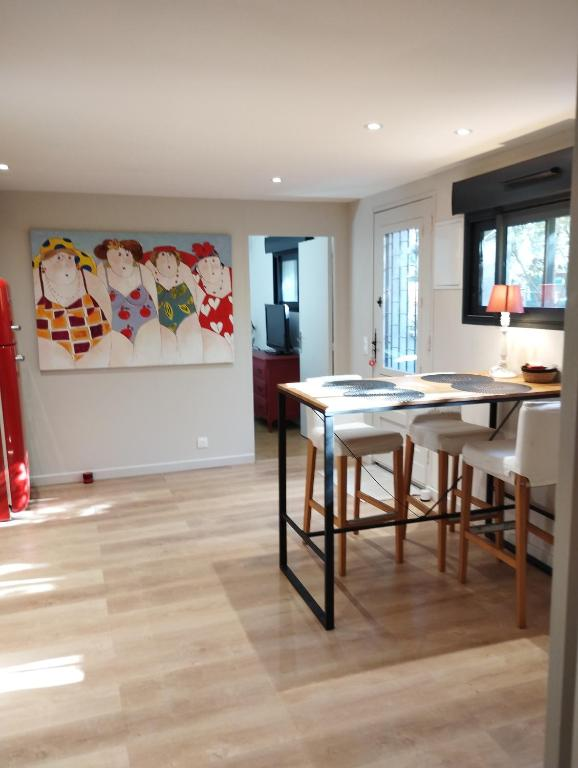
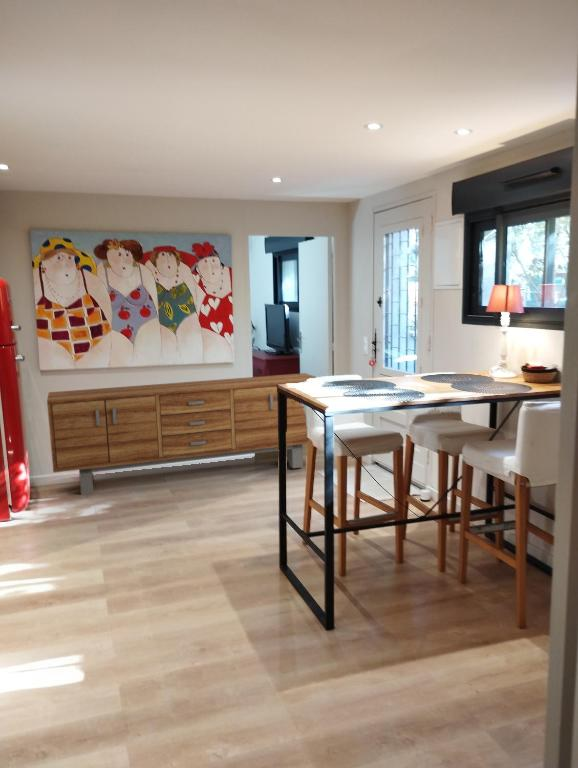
+ sideboard [46,372,317,496]
